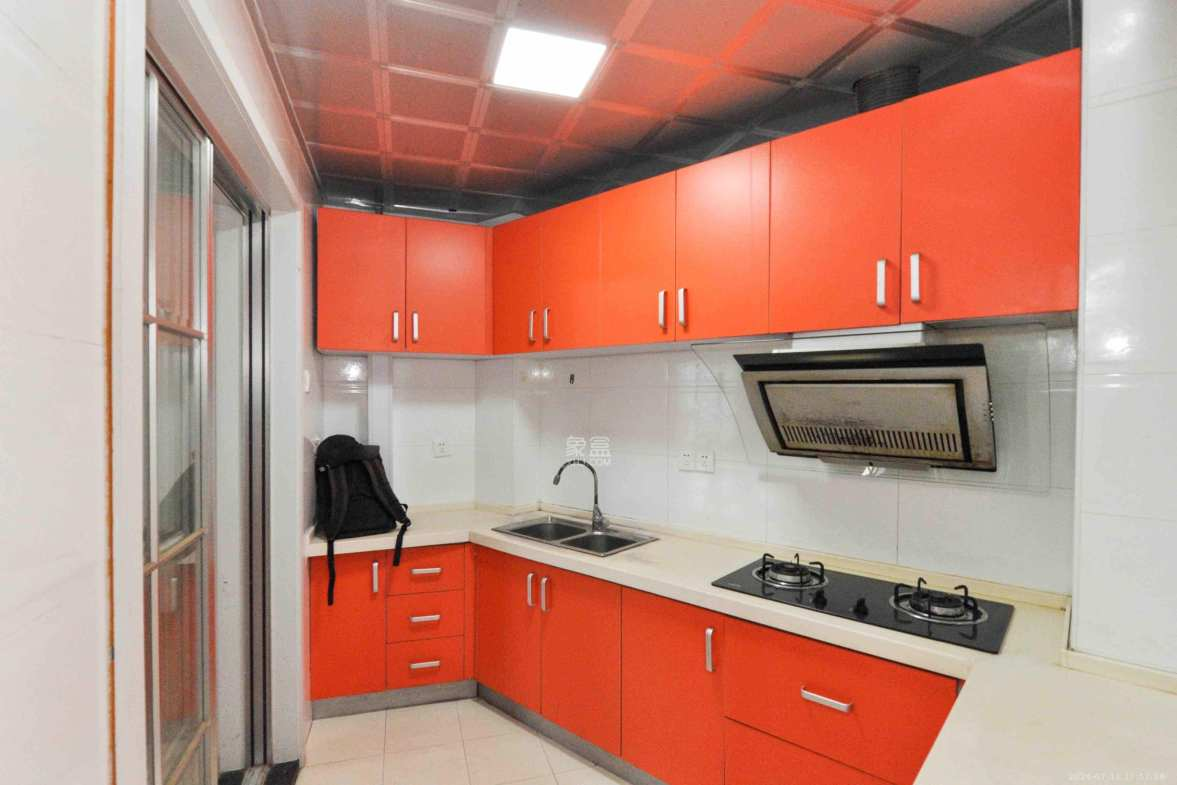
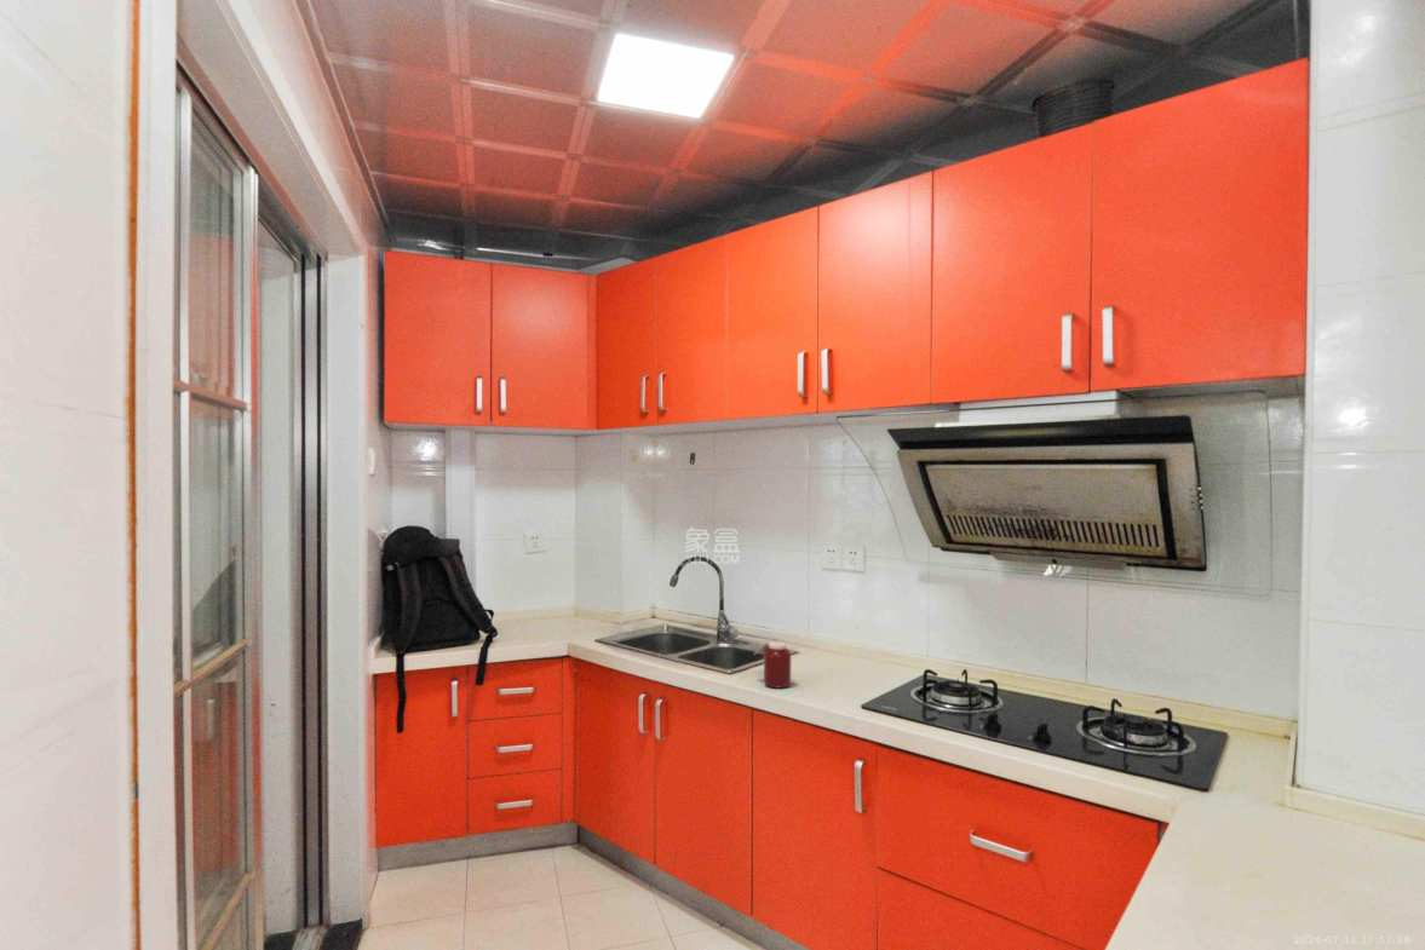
+ jar [753,639,792,690]
